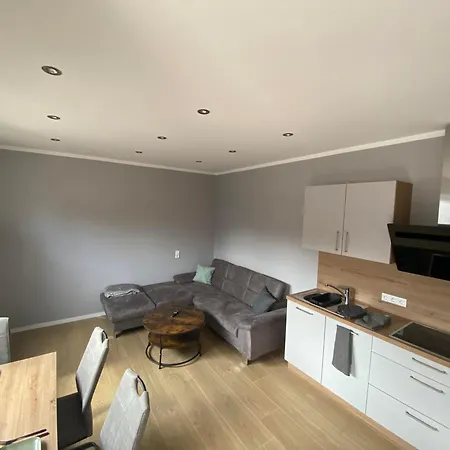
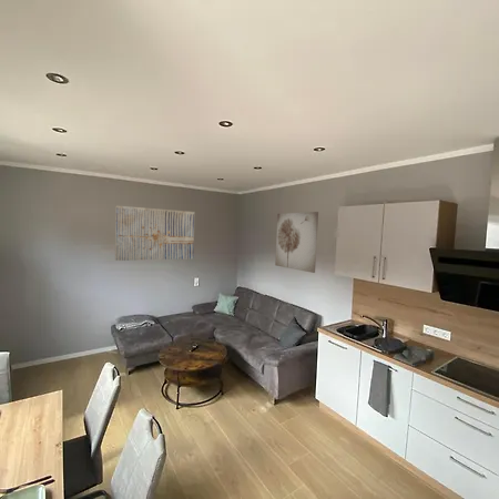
+ wall art [114,205,195,262]
+ wall art [274,211,319,274]
